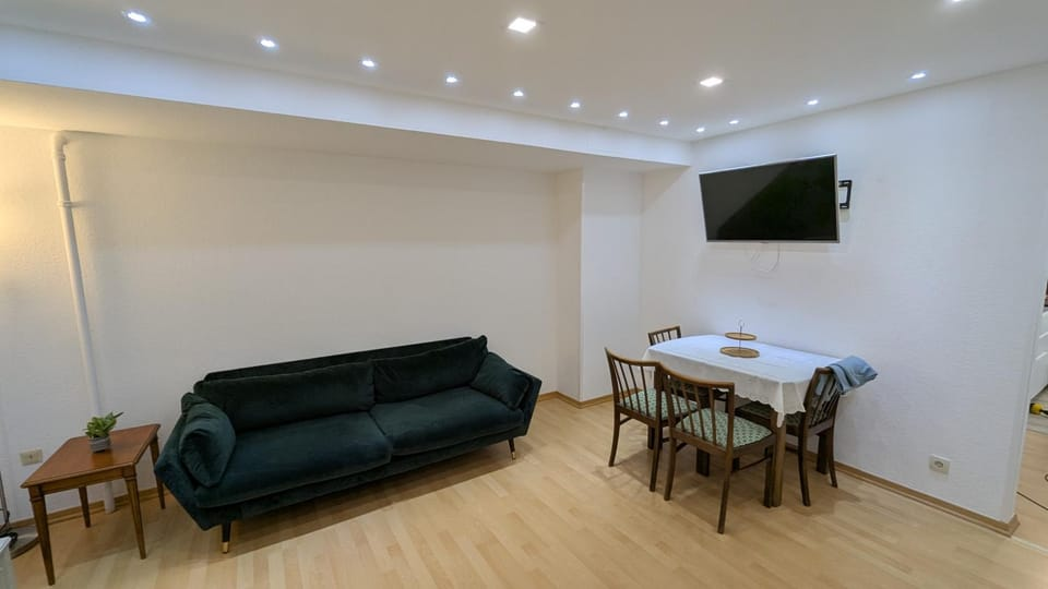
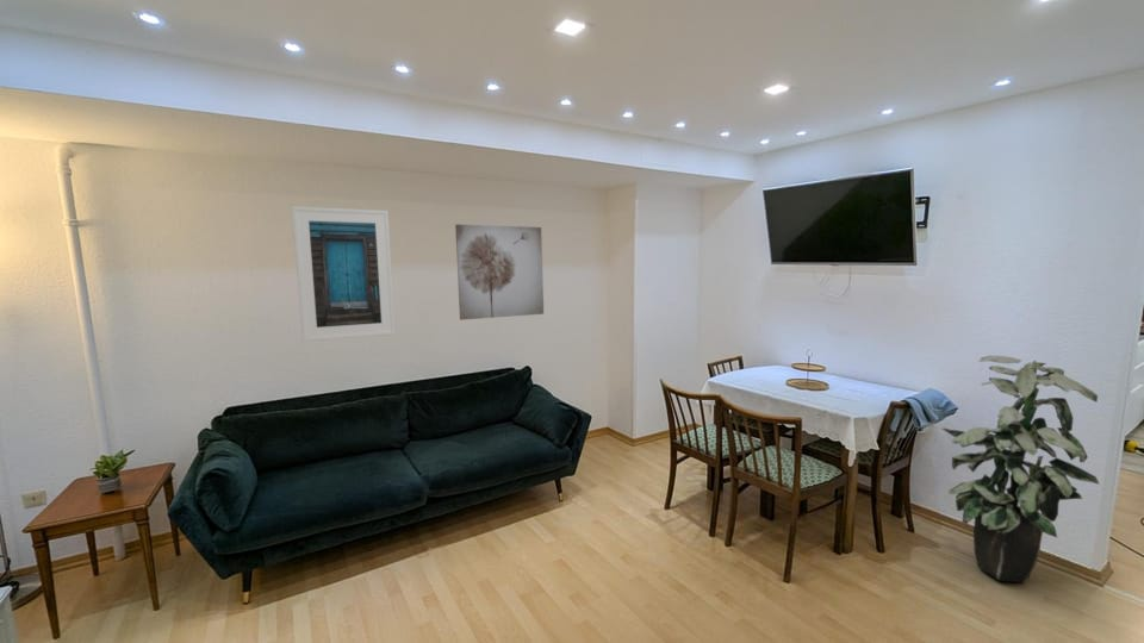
+ indoor plant [940,355,1100,583]
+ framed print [291,205,397,343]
+ wall art [454,223,545,322]
